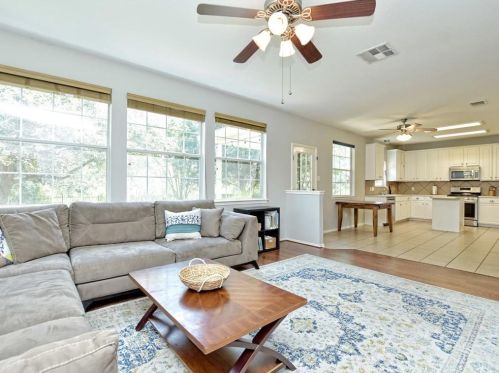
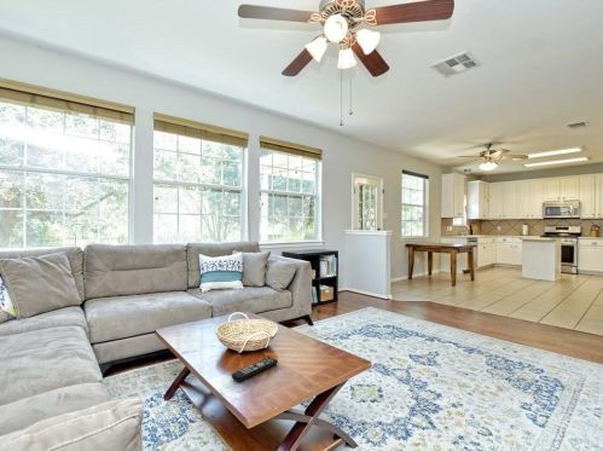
+ remote control [231,357,279,382]
